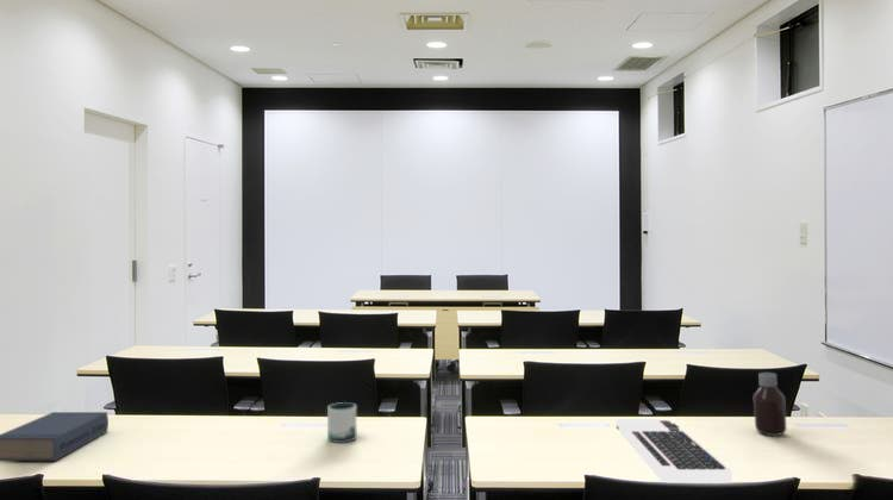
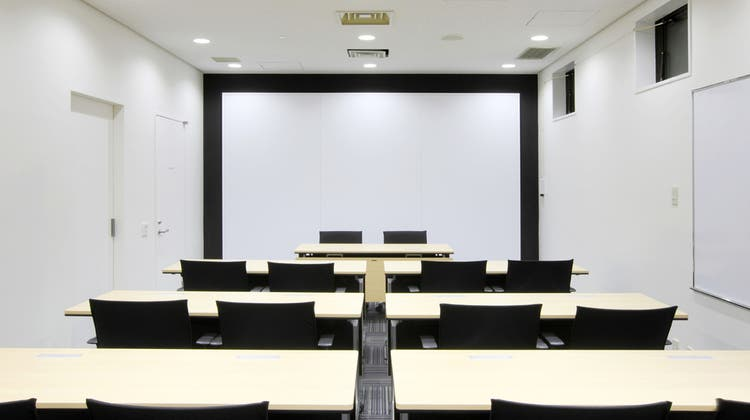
- book [0,411,110,462]
- mug [326,401,357,444]
- bottle [753,371,788,437]
- keyboard [614,418,733,483]
